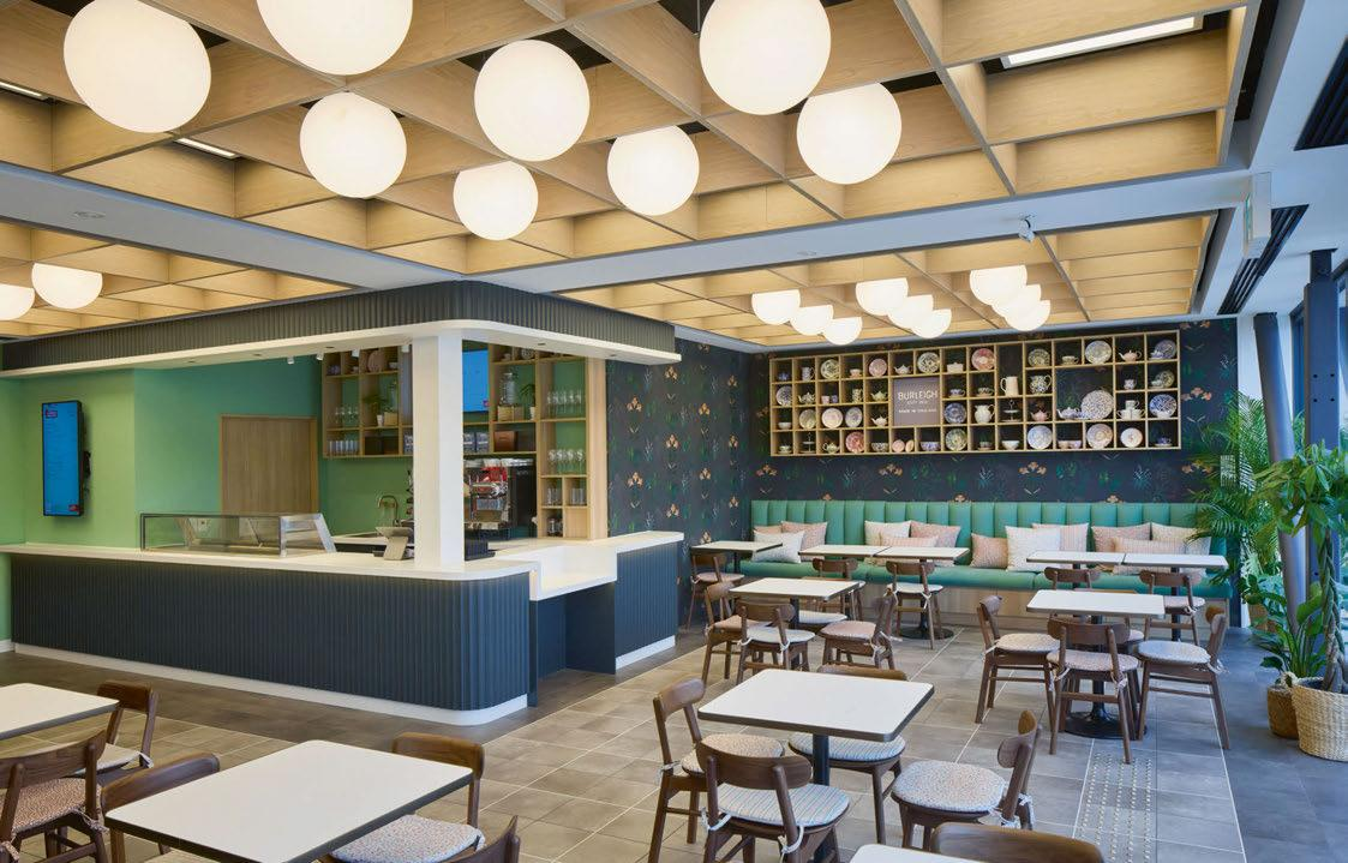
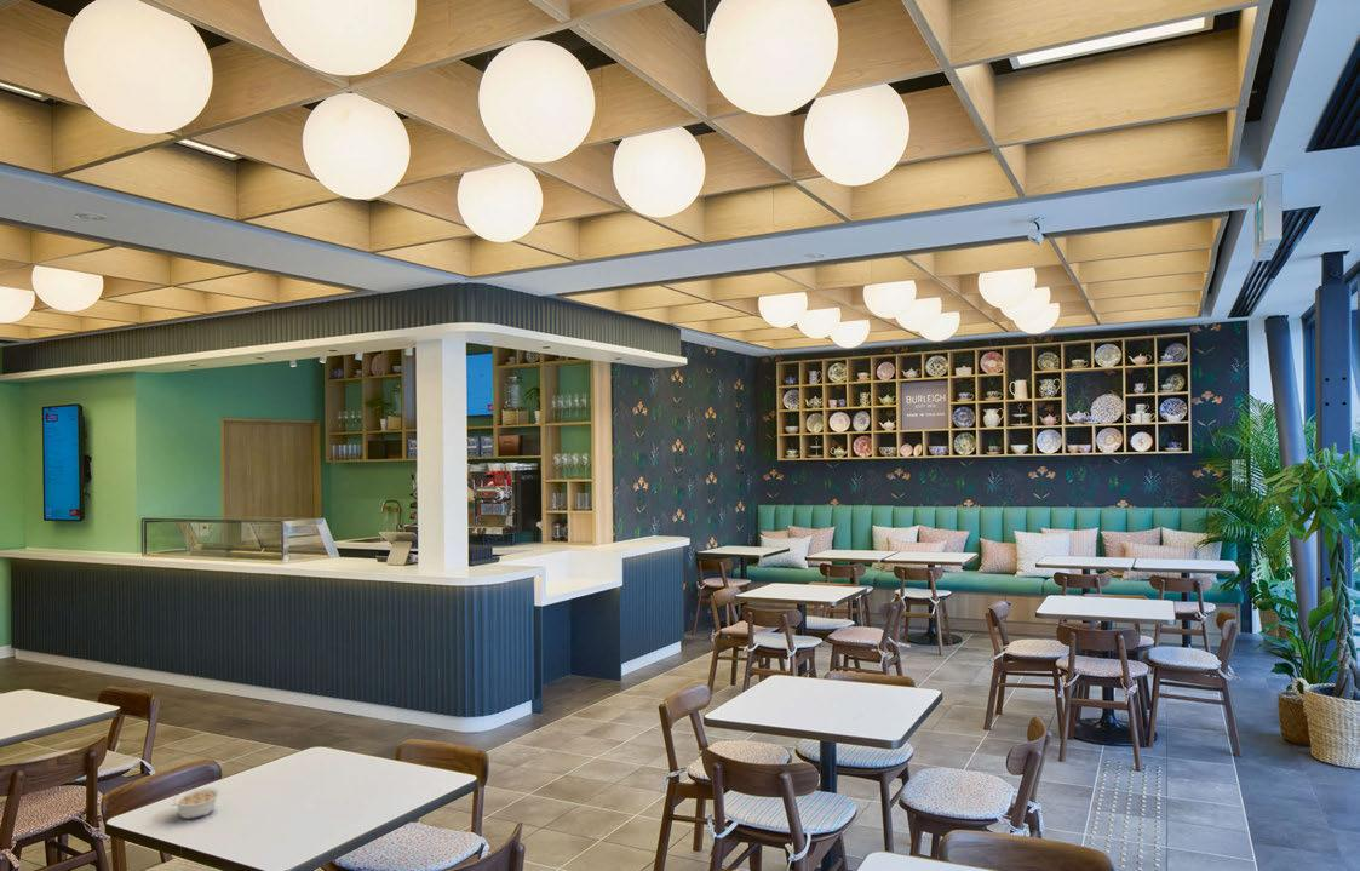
+ legume [170,786,222,820]
